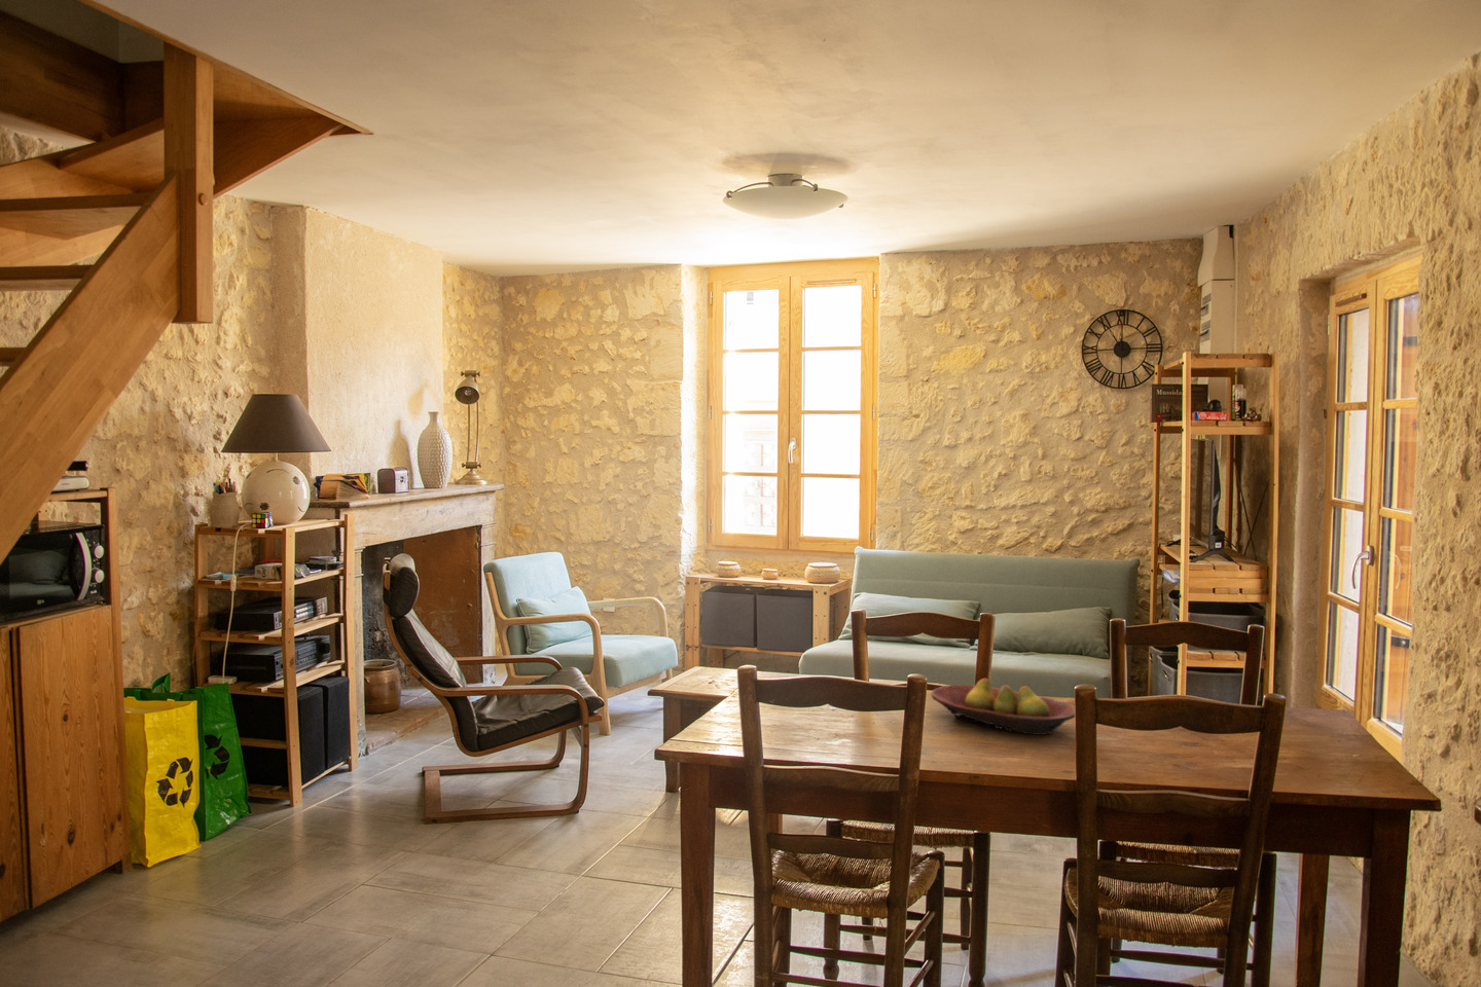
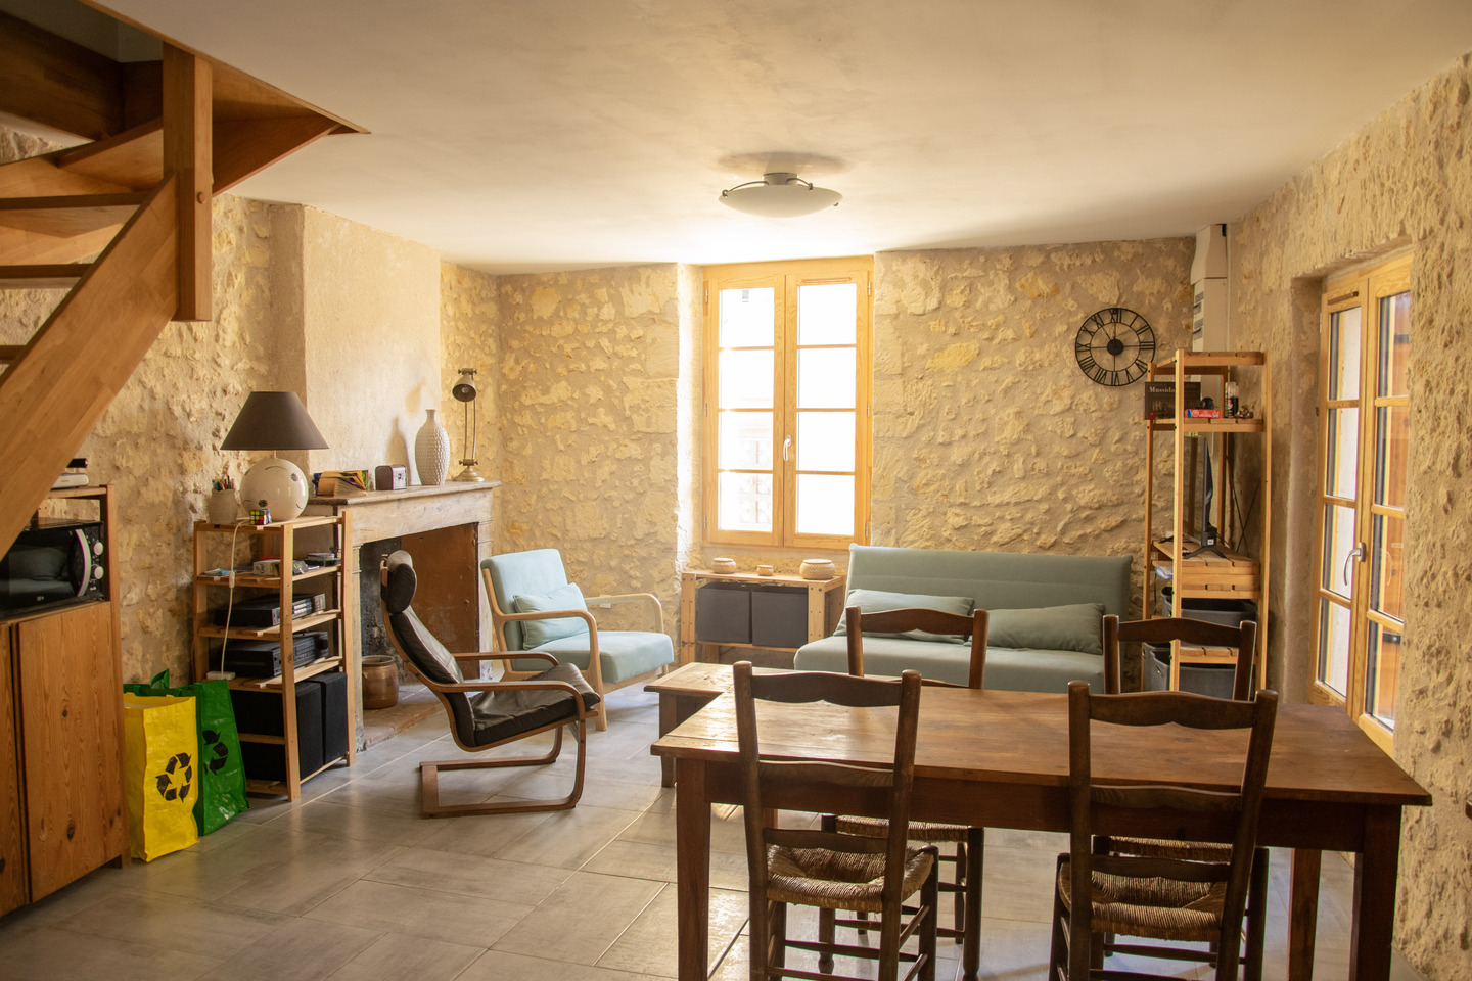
- fruit bowl [931,677,1075,736]
